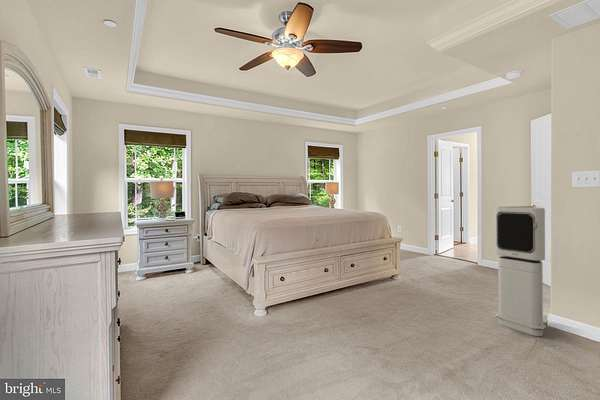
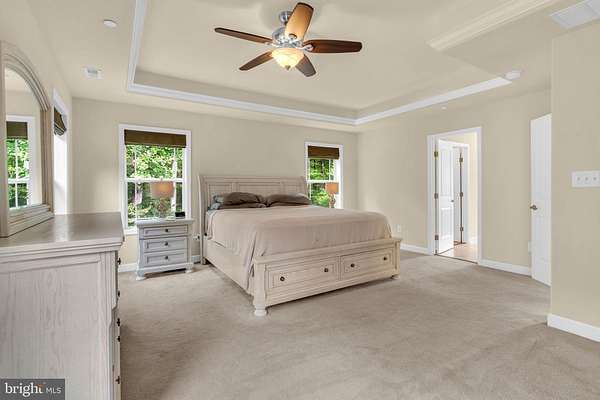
- air purifier [494,205,547,337]
